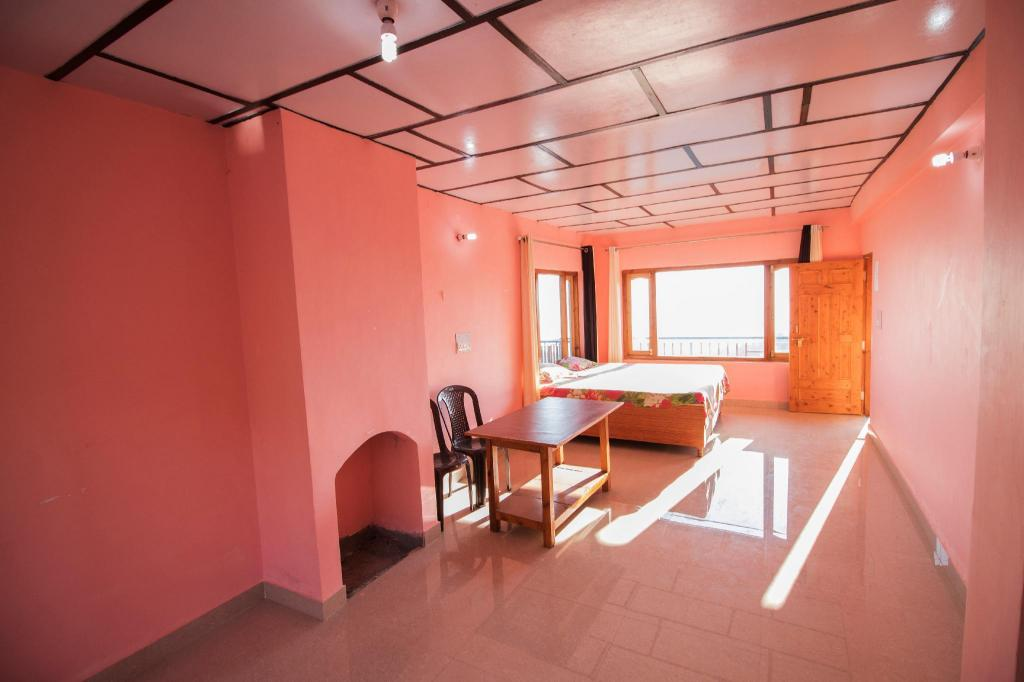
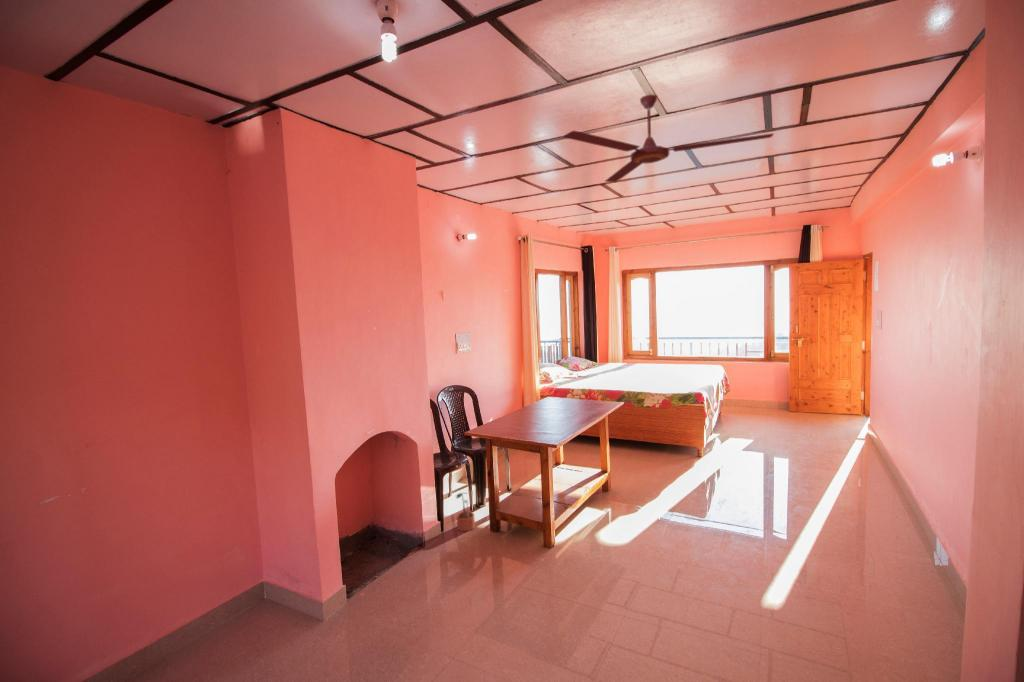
+ potted plant [455,492,476,532]
+ ceiling fan [562,94,775,183]
